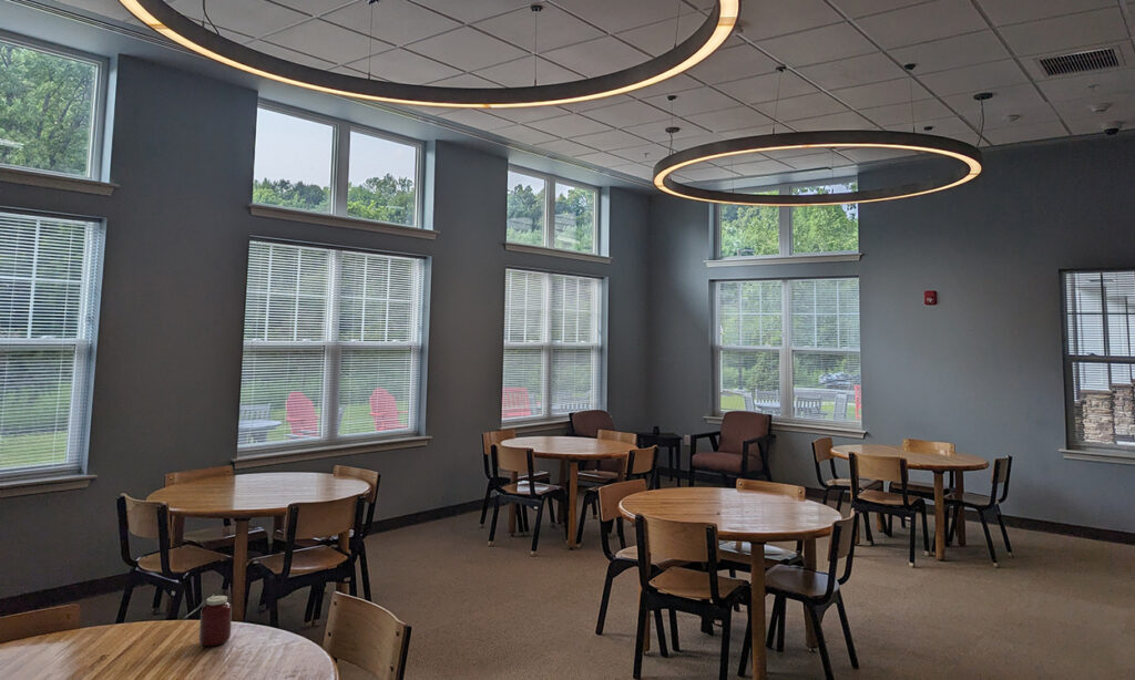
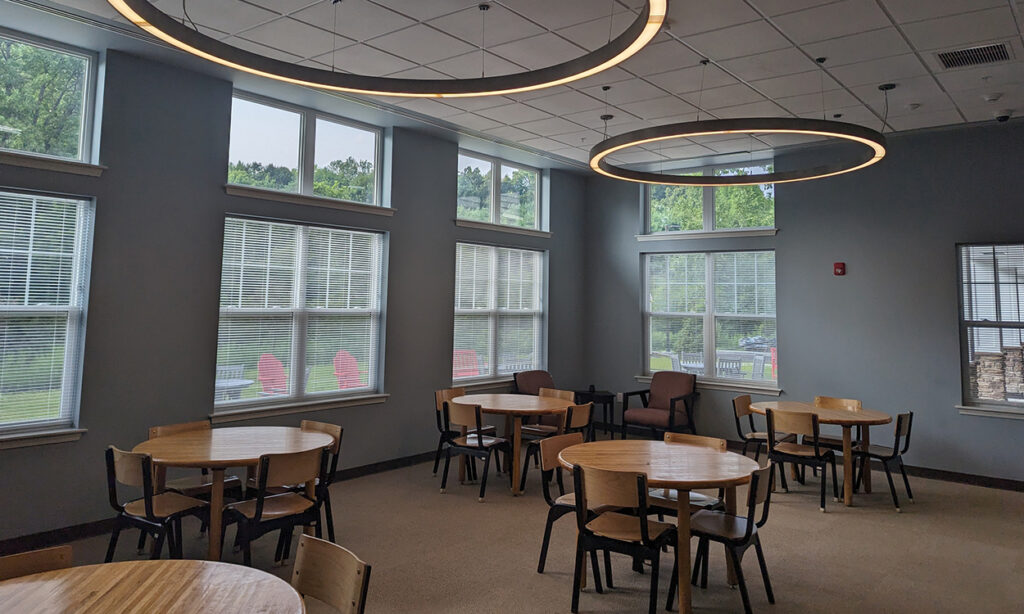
- jar [183,594,233,647]
